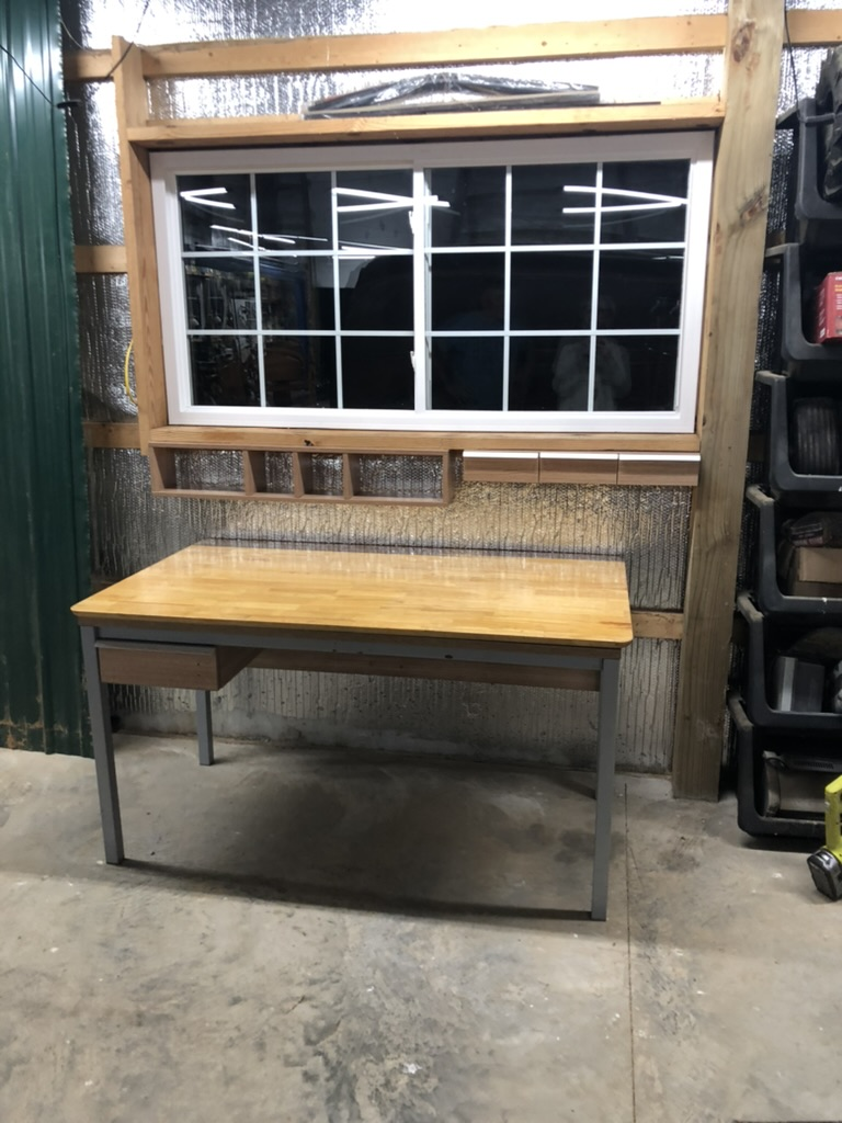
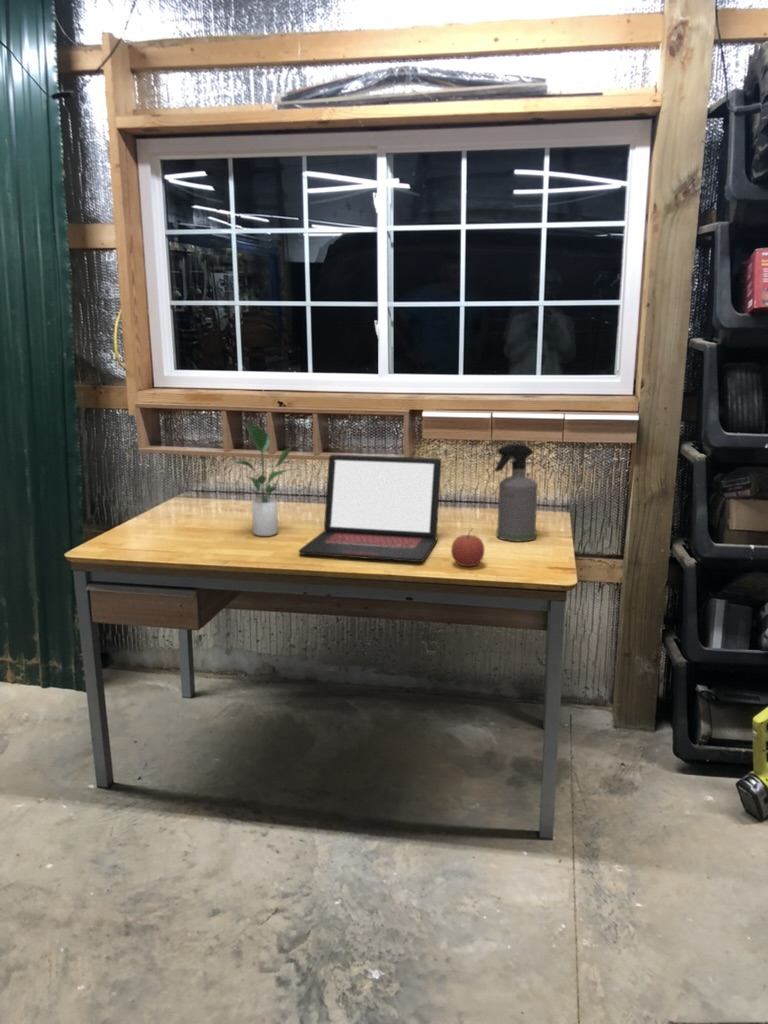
+ spray bottle [493,443,539,542]
+ apple [450,528,486,568]
+ laptop [298,454,442,563]
+ potted plant [231,421,293,537]
